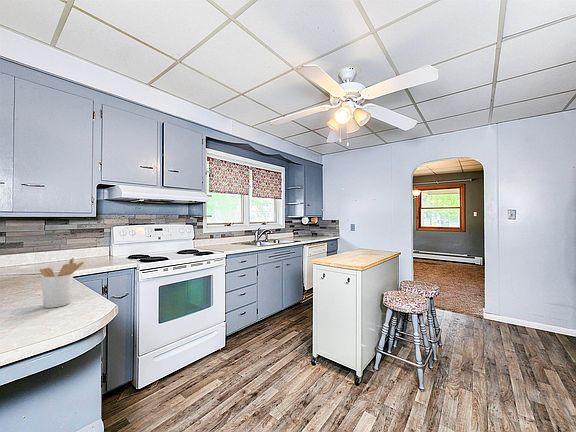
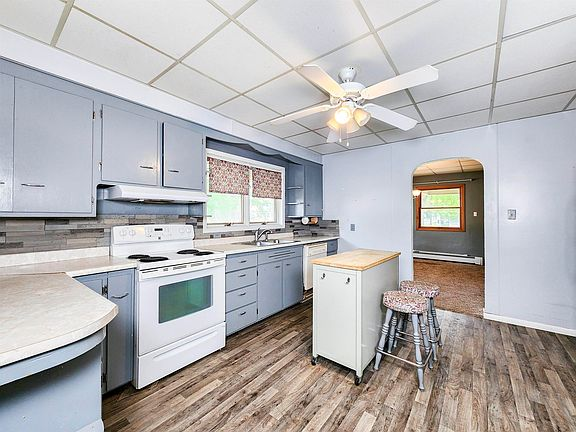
- utensil holder [39,257,85,309]
